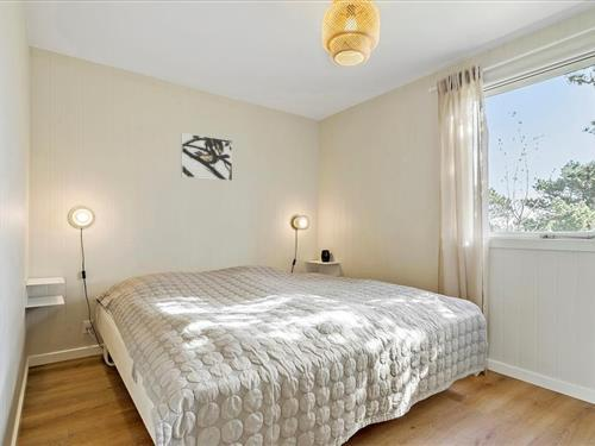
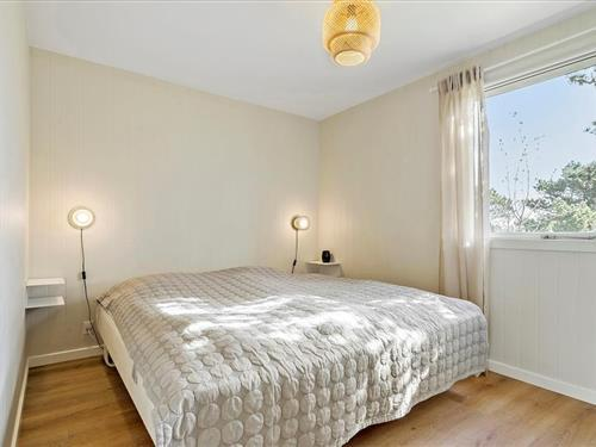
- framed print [180,132,233,182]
